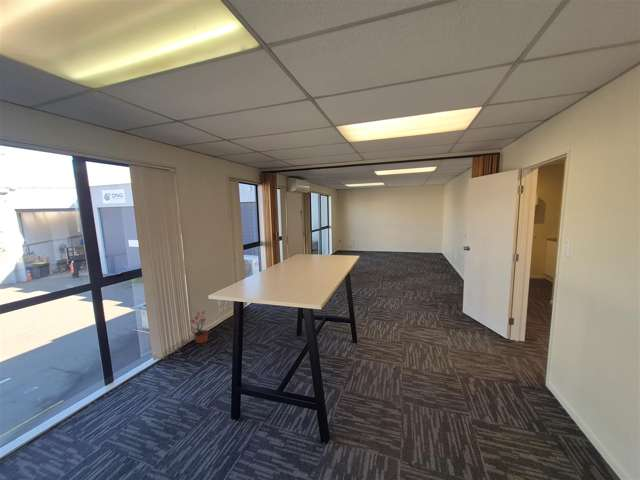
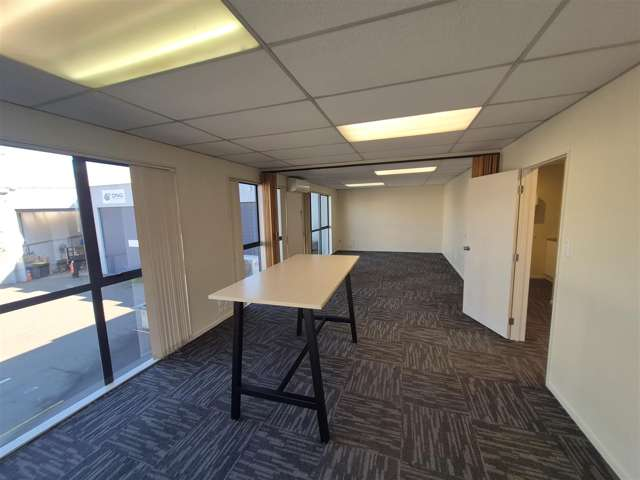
- potted plant [189,310,210,346]
